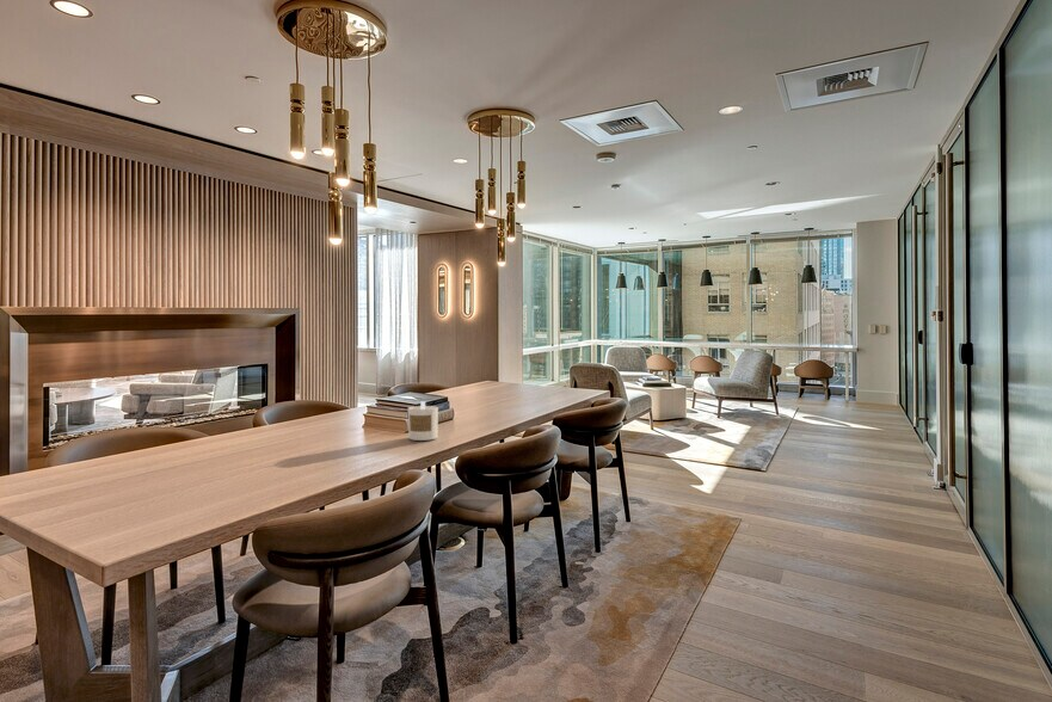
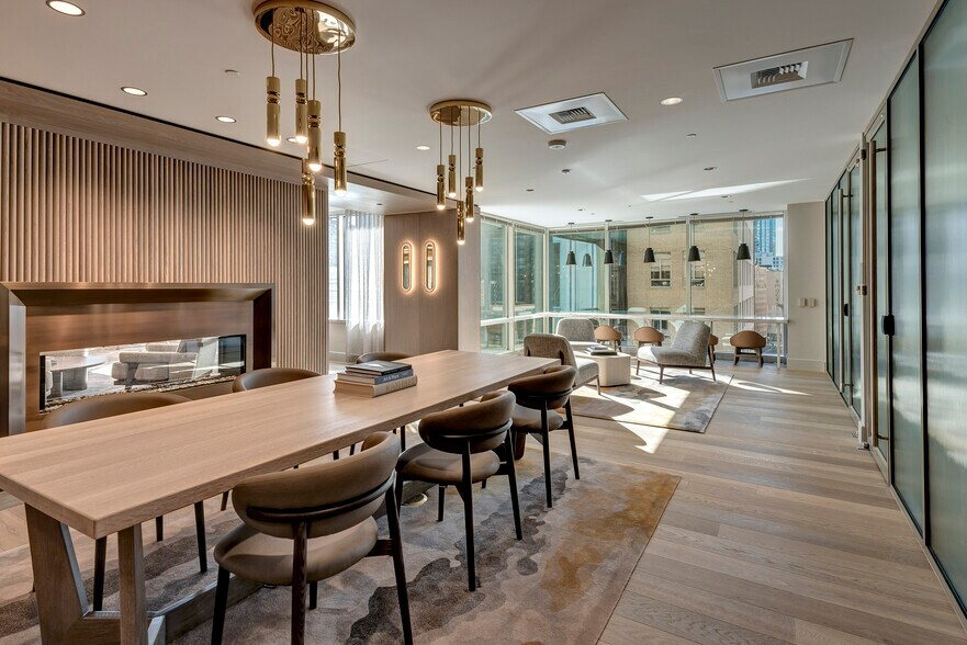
- candle [407,400,439,442]
